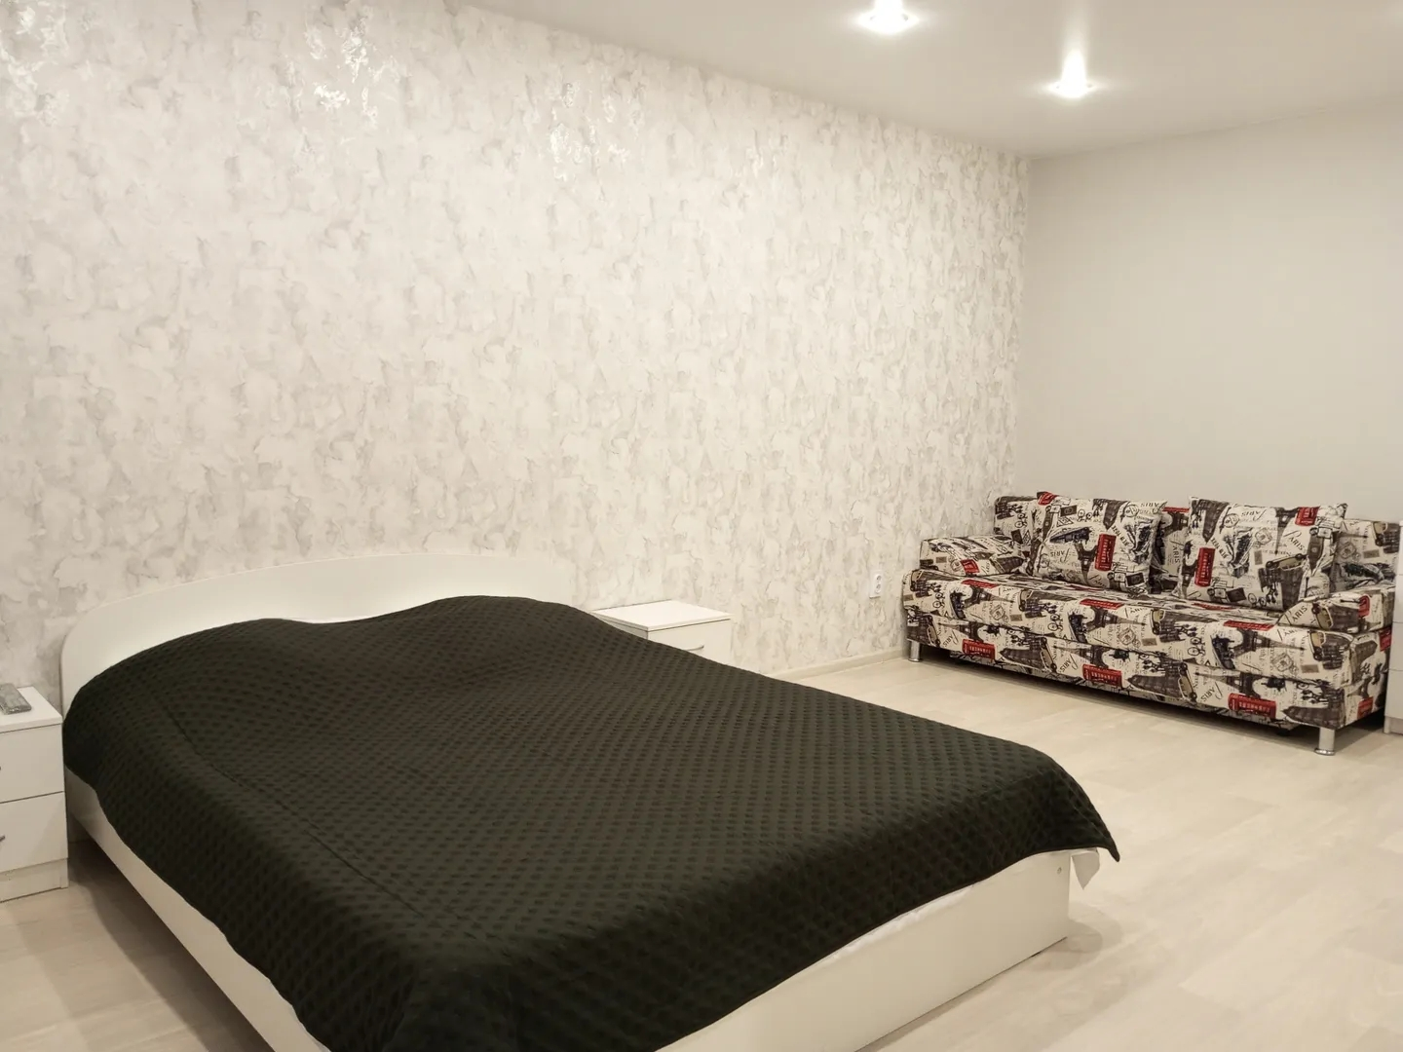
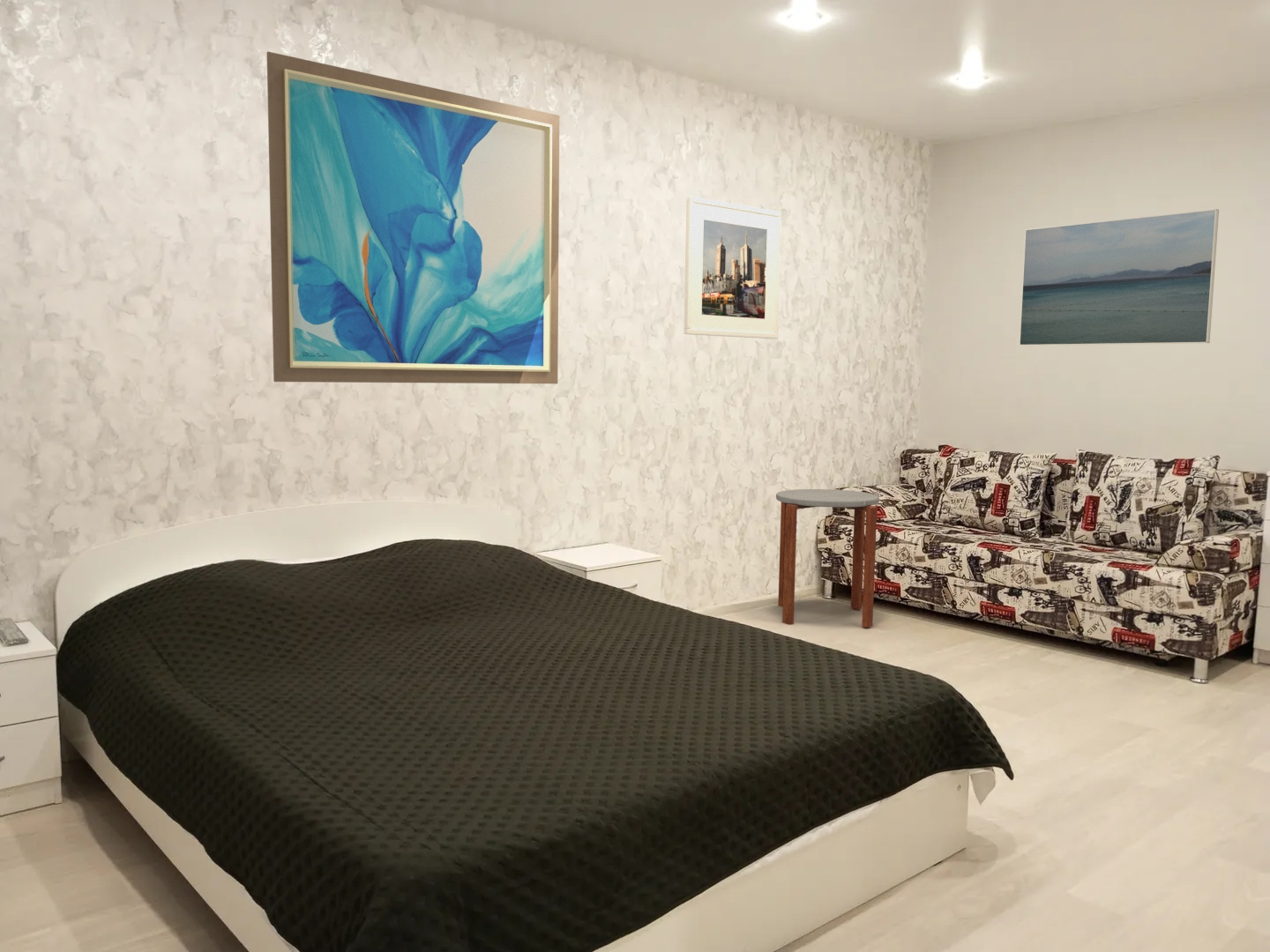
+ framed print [1019,208,1220,346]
+ wall art [265,51,560,384]
+ side table [775,488,879,628]
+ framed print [684,195,782,339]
